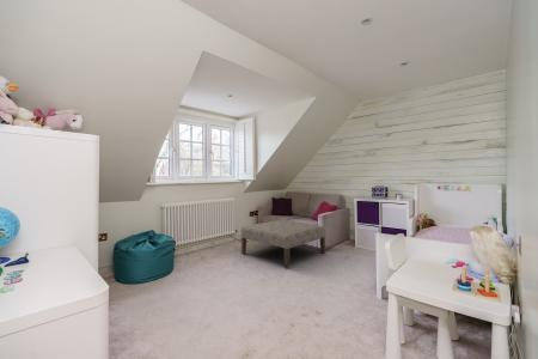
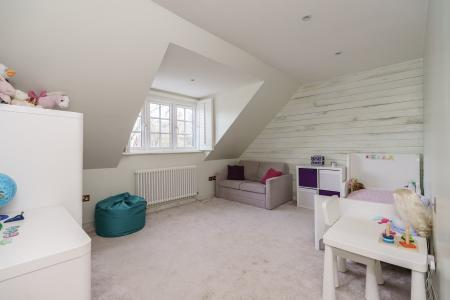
- ottoman [240,219,326,268]
